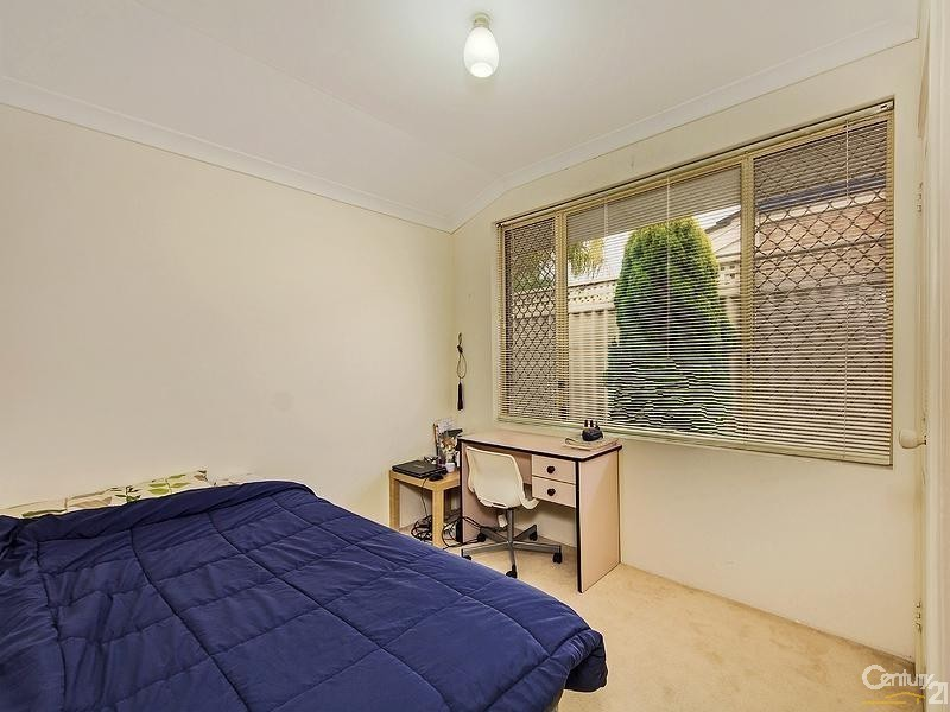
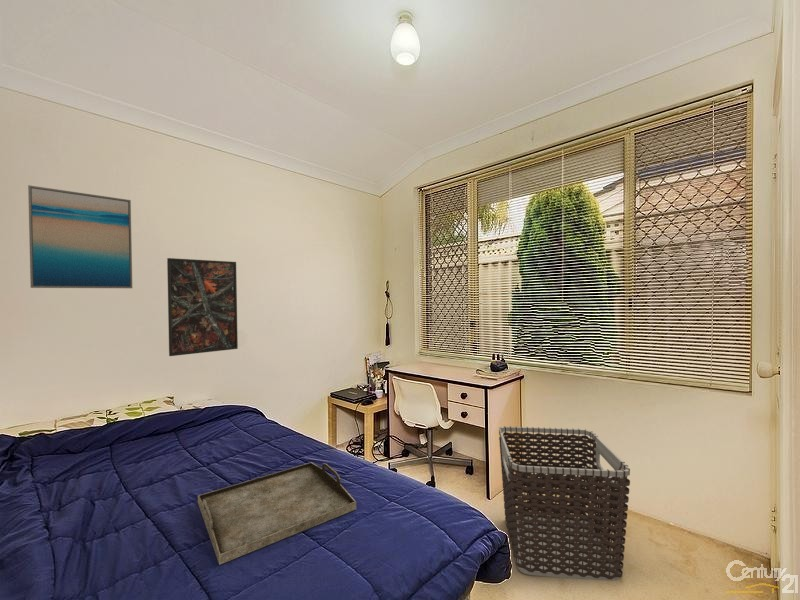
+ wall art [27,184,133,289]
+ serving tray [197,461,357,566]
+ clothes hamper [498,425,631,582]
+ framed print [166,257,239,357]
